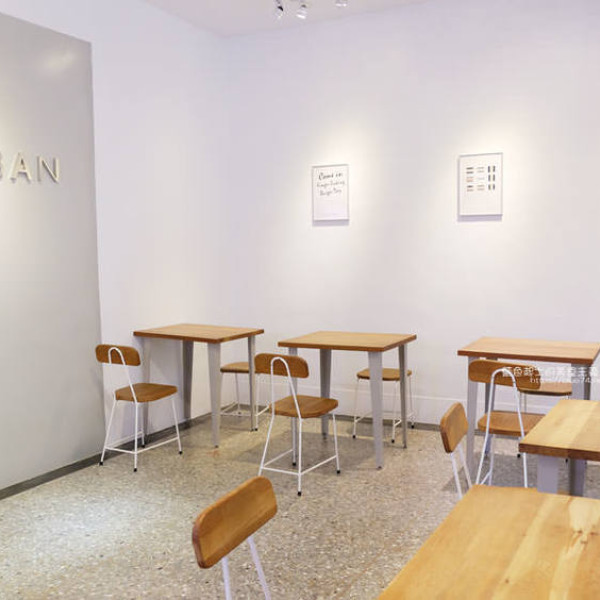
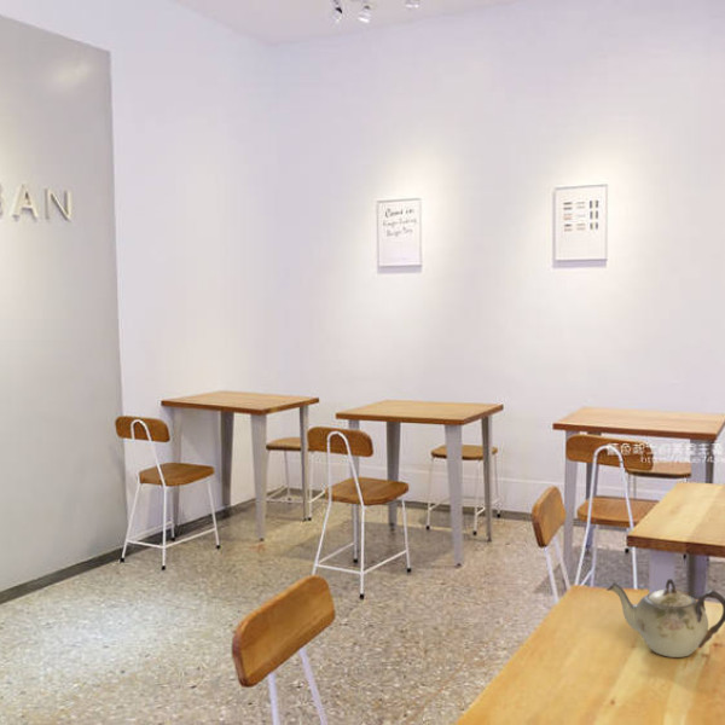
+ teapot [605,578,725,659]
